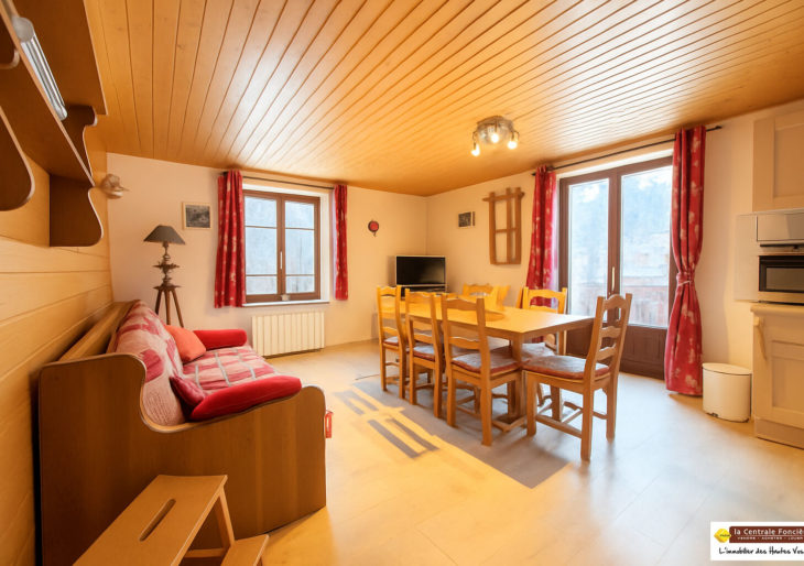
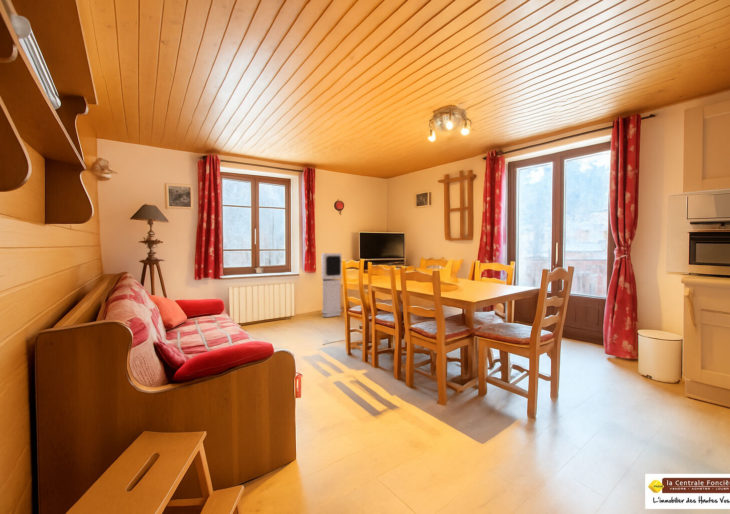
+ air purifier [321,252,343,318]
